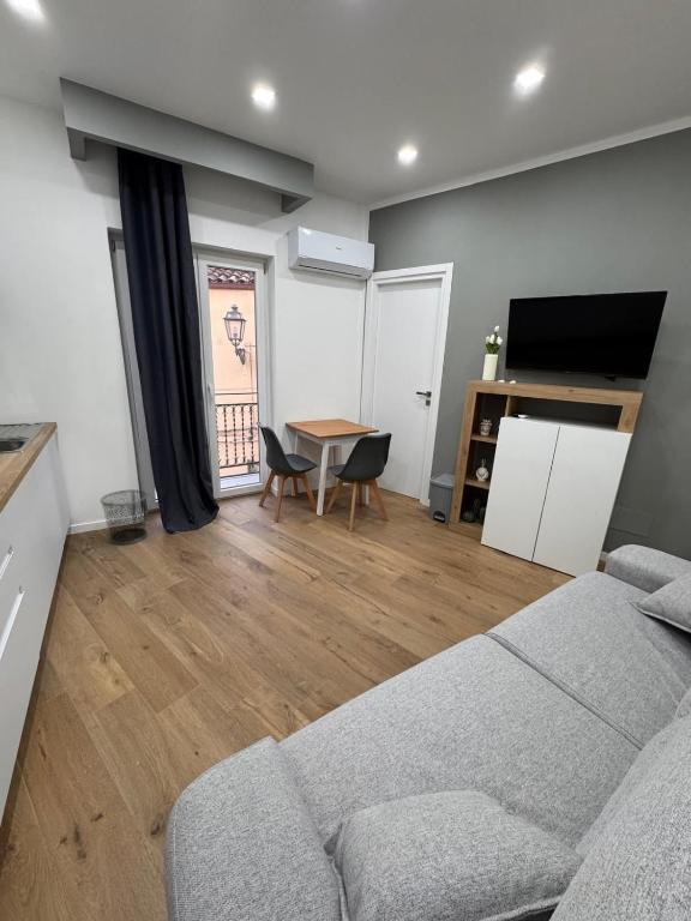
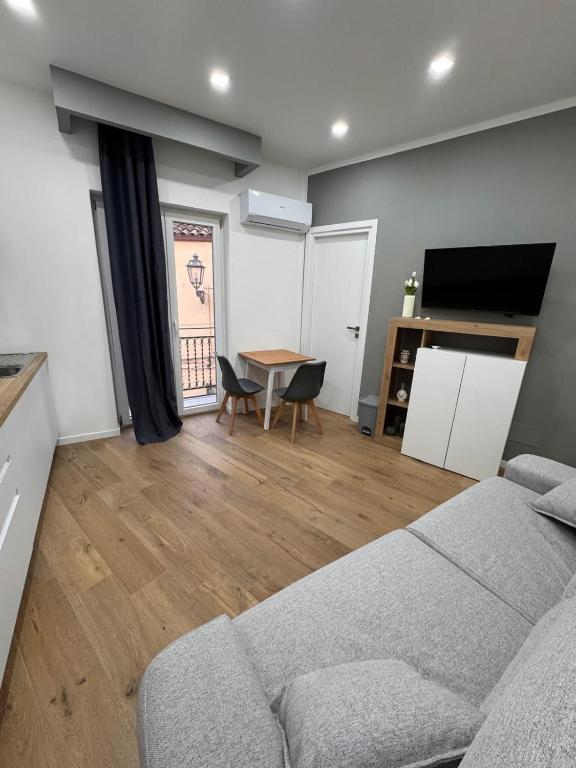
- waste bin [100,489,149,546]
